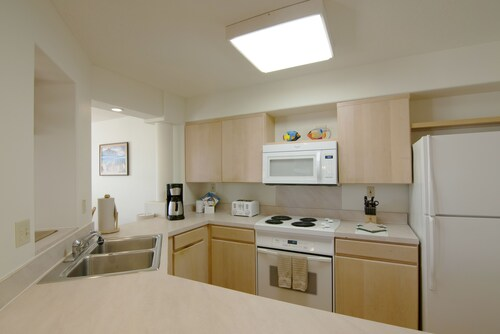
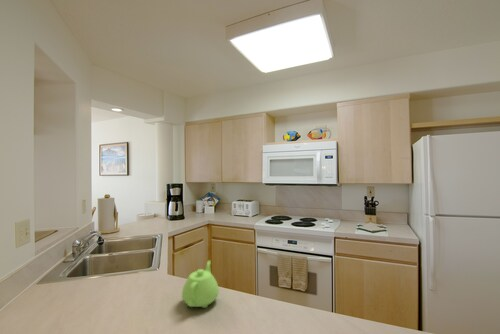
+ teapot [181,259,220,309]
